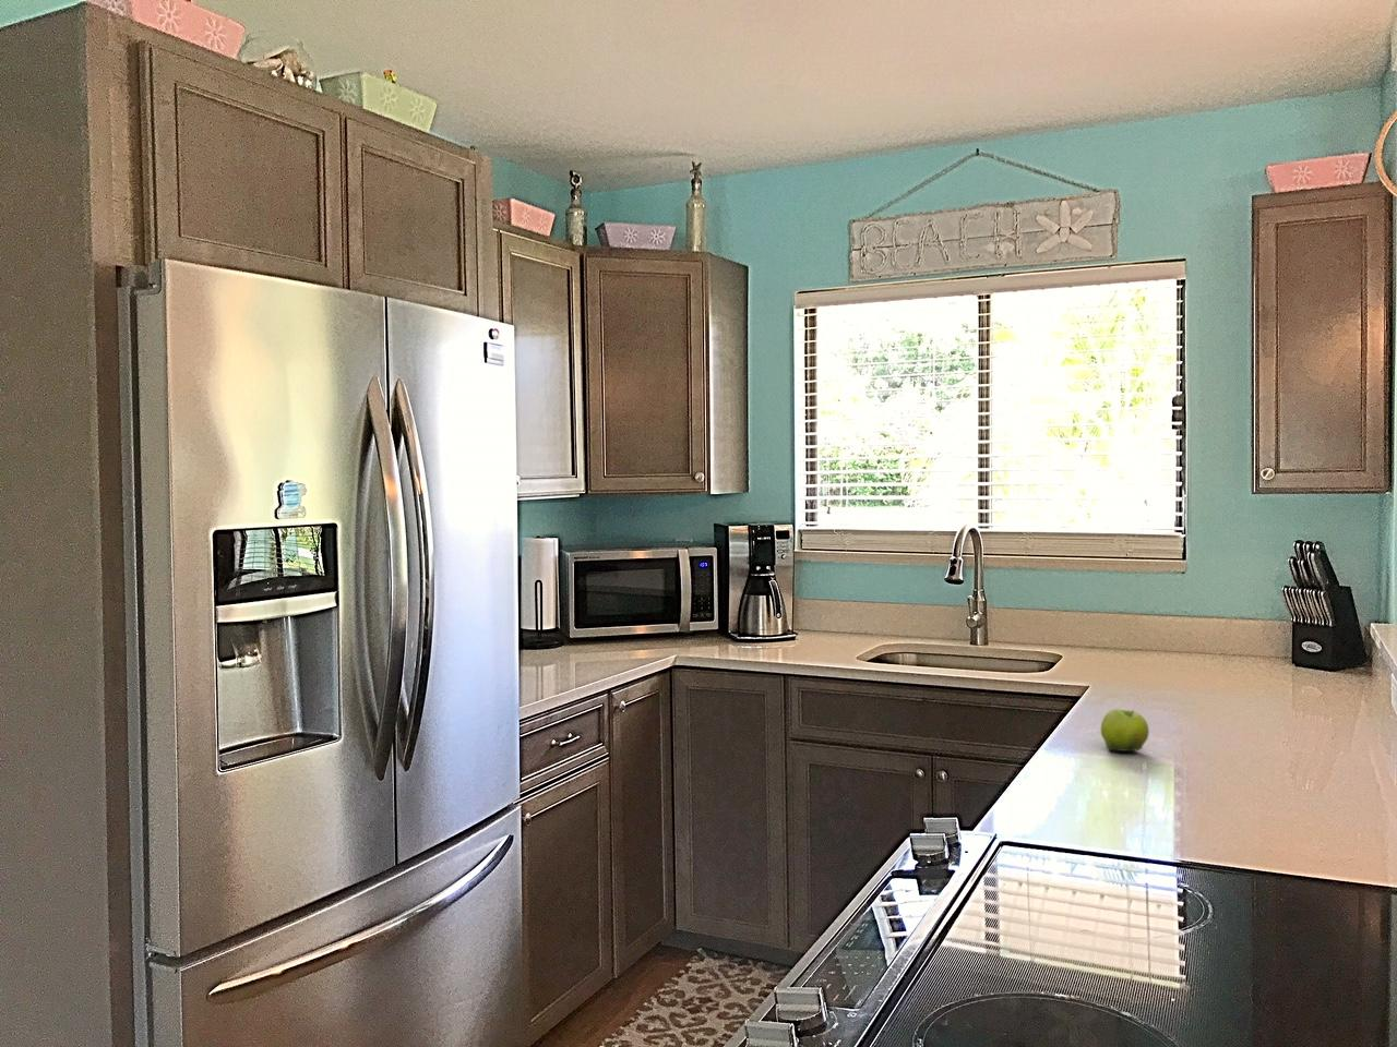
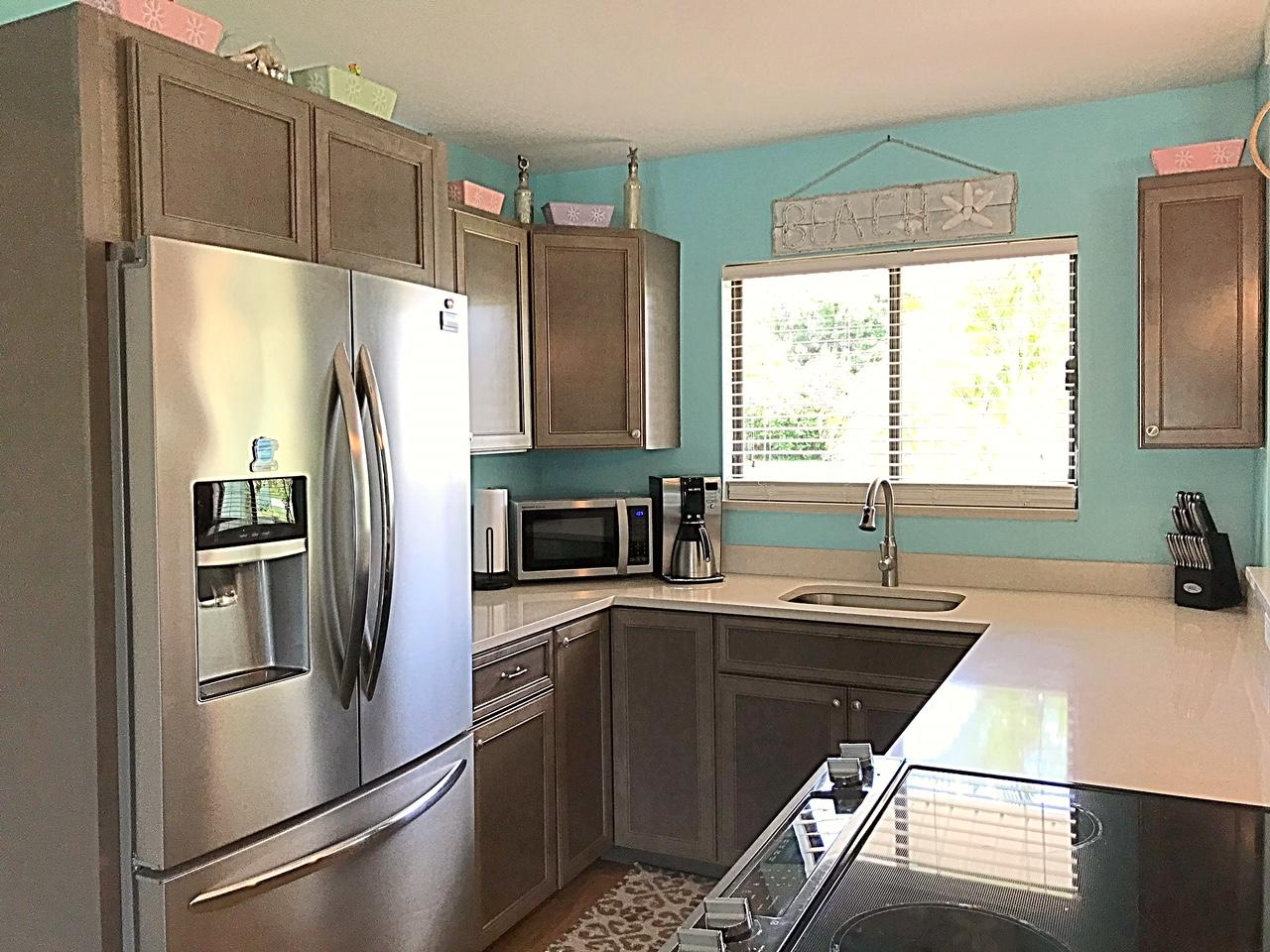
- fruit [1100,708,1151,752]
